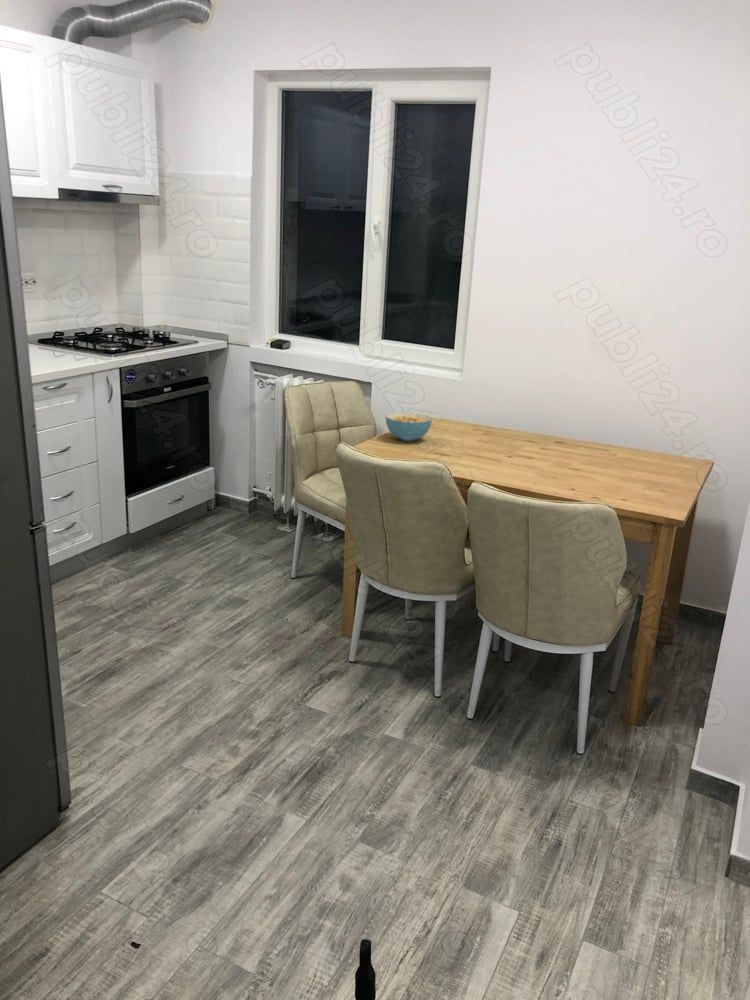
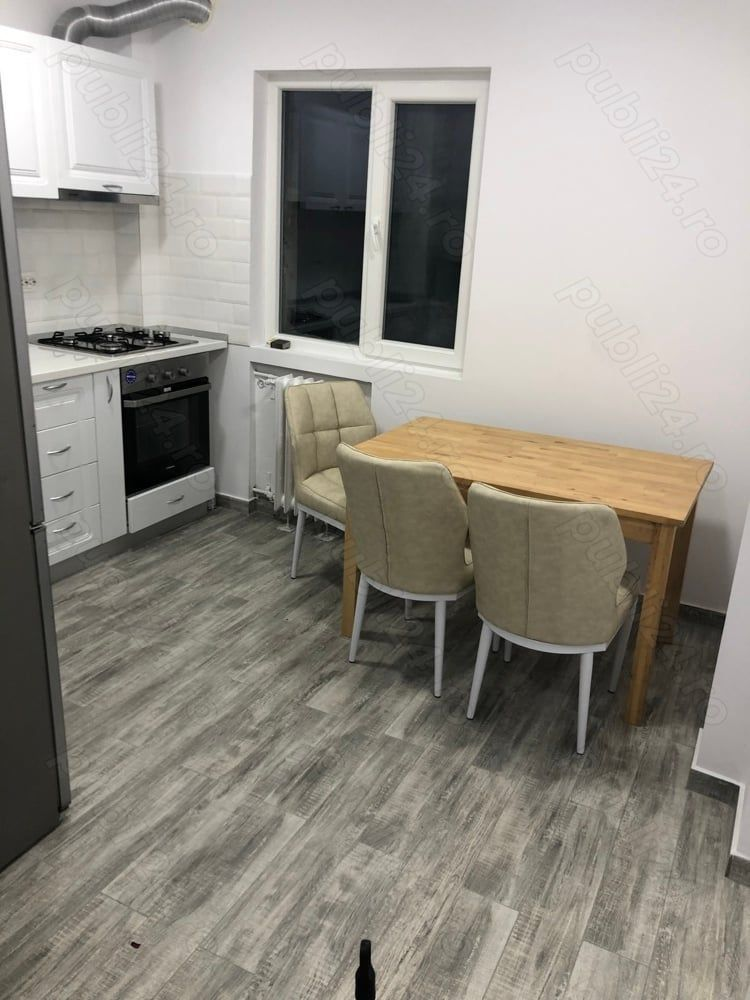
- cereal bowl [385,411,433,442]
